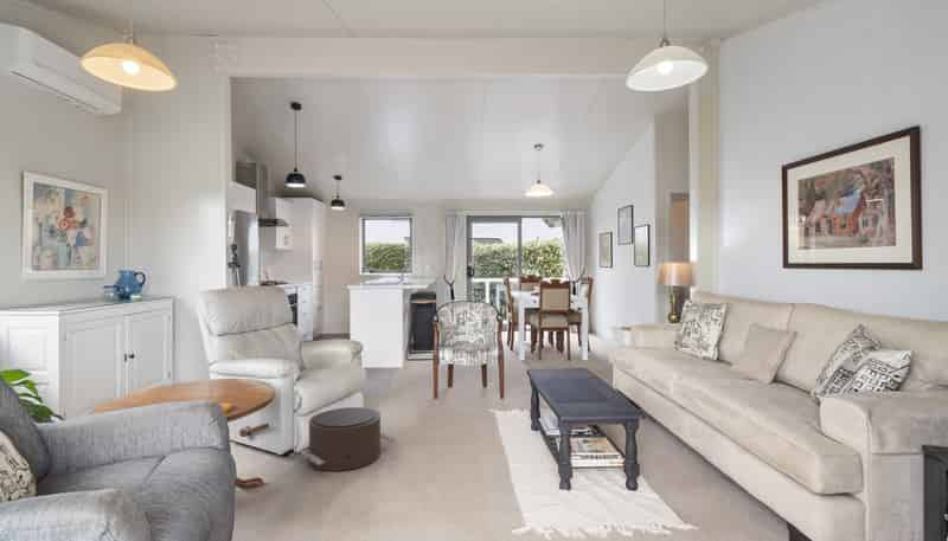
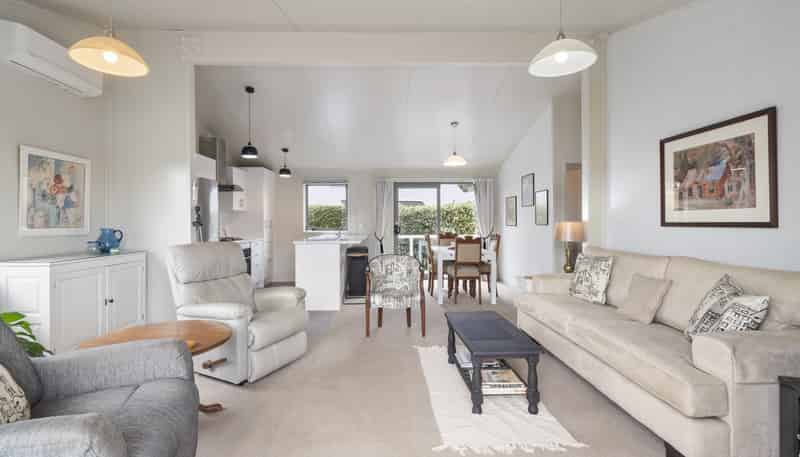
- pouf [299,406,397,472]
